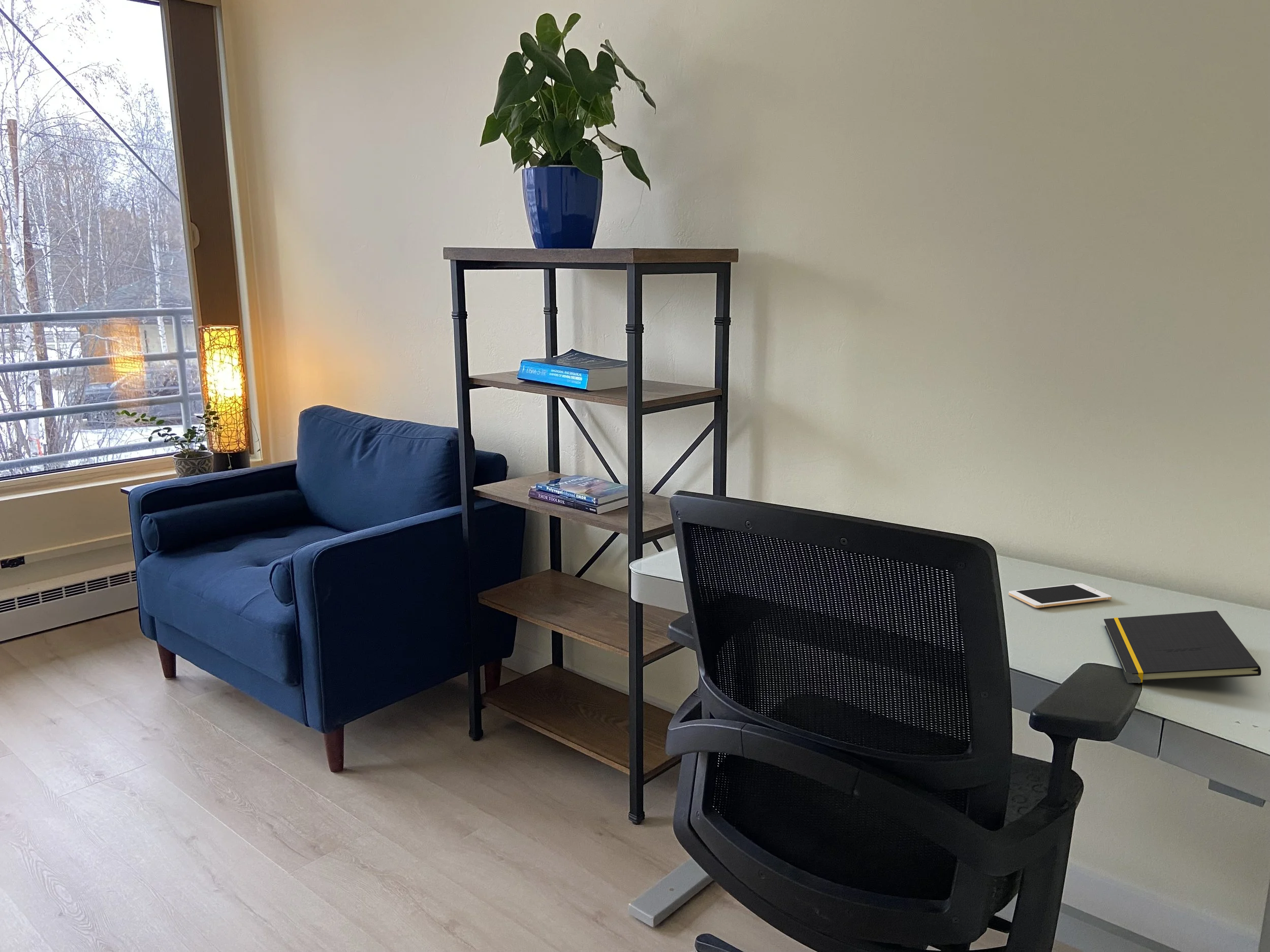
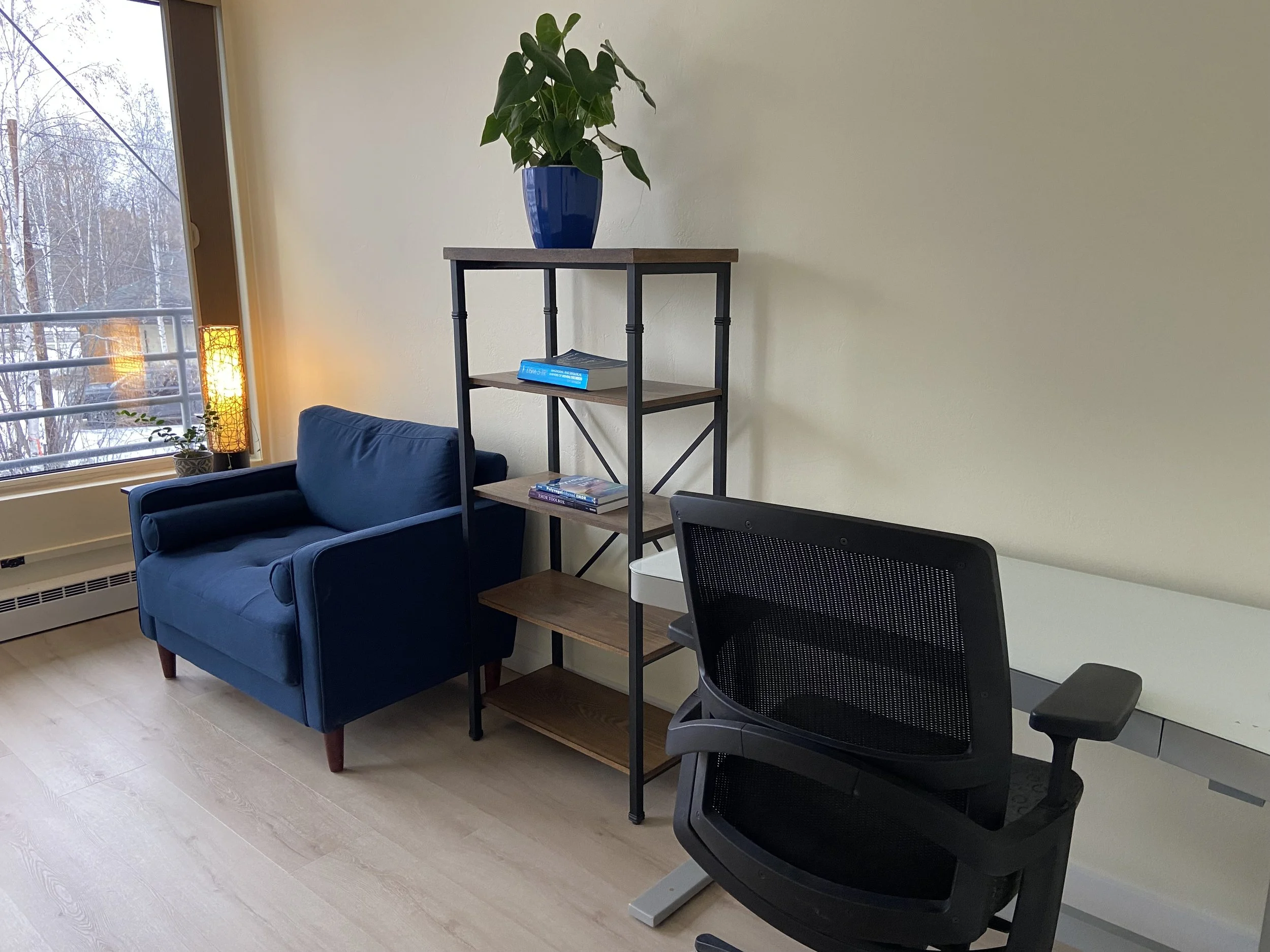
- notepad [1103,610,1262,683]
- cell phone [1008,583,1112,609]
